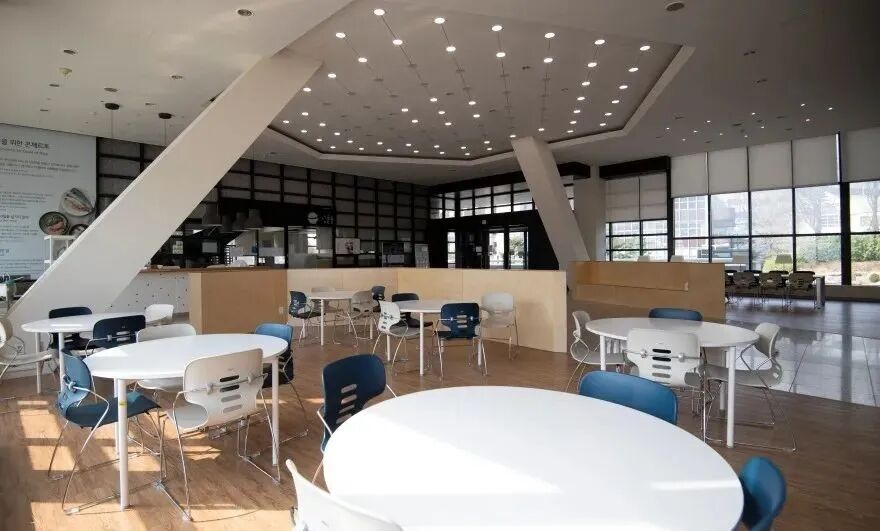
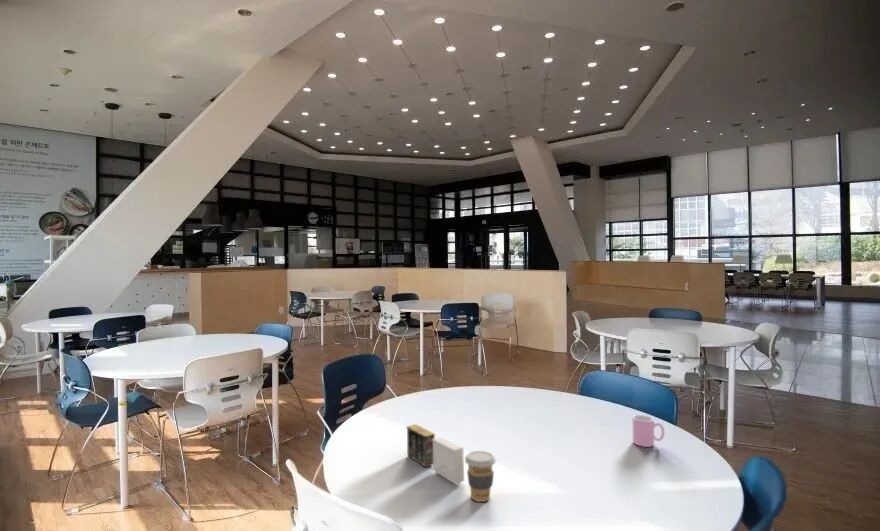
+ cup [632,414,665,448]
+ box [405,423,465,485]
+ coffee cup [464,450,497,503]
